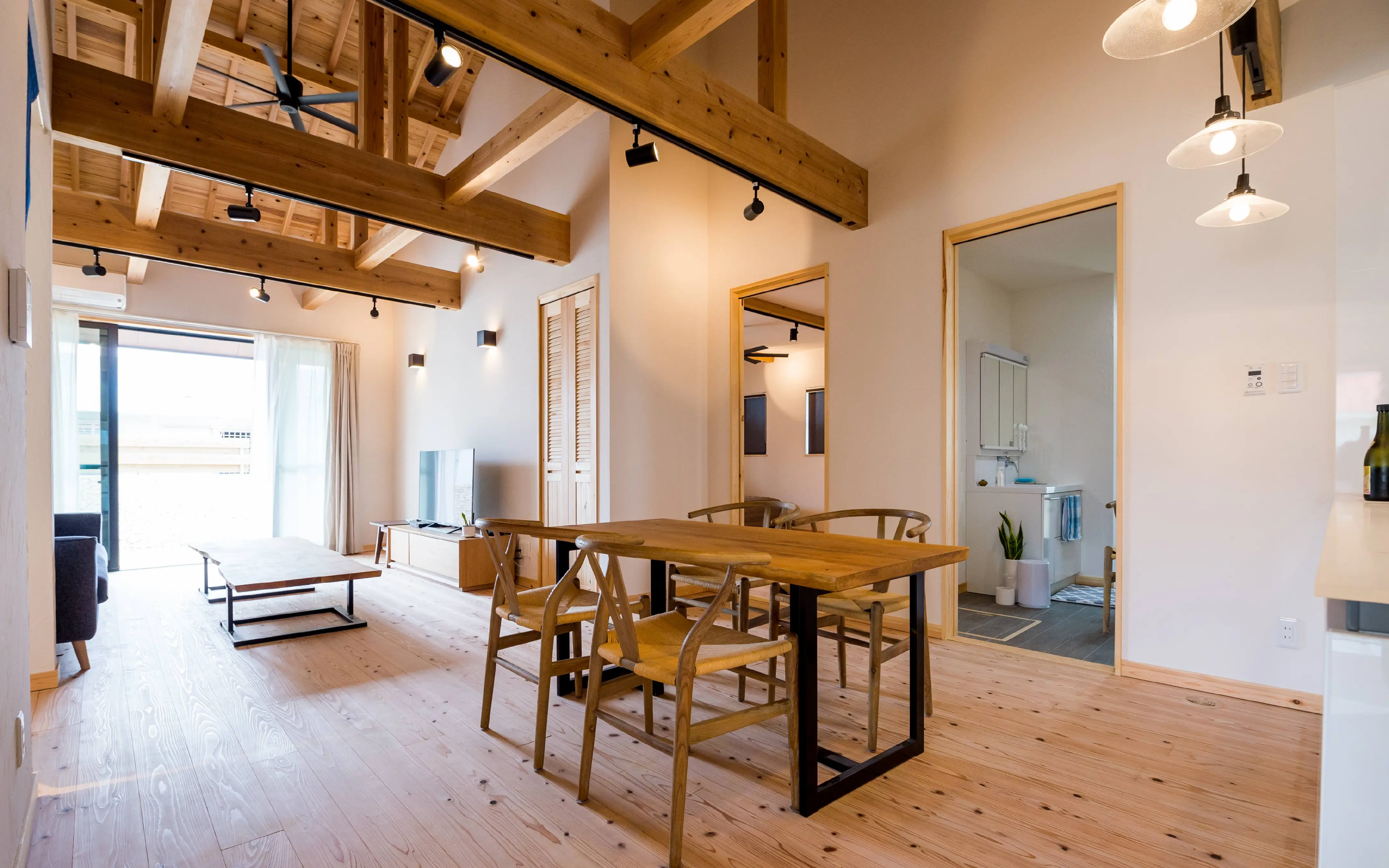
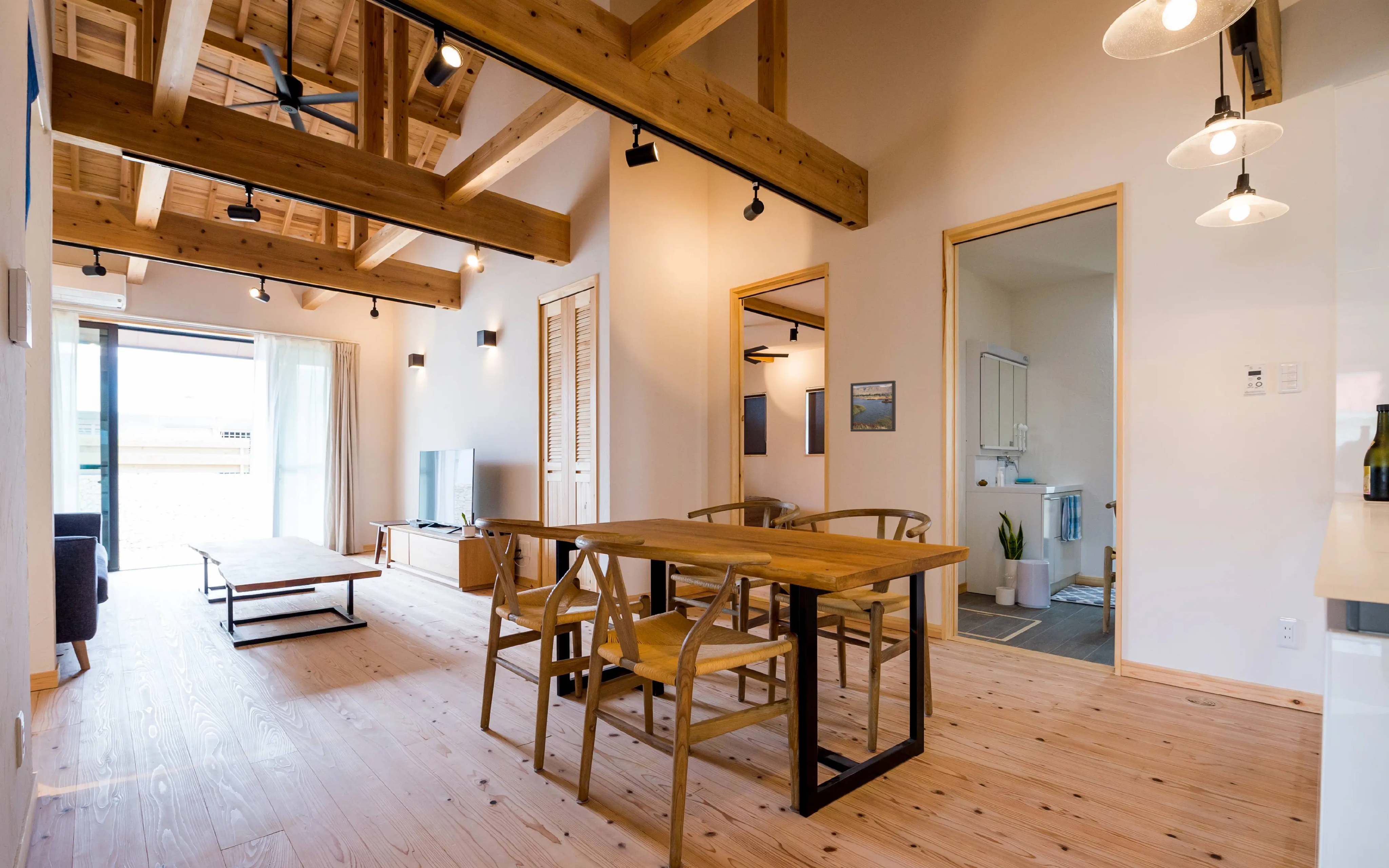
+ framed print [850,380,896,432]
